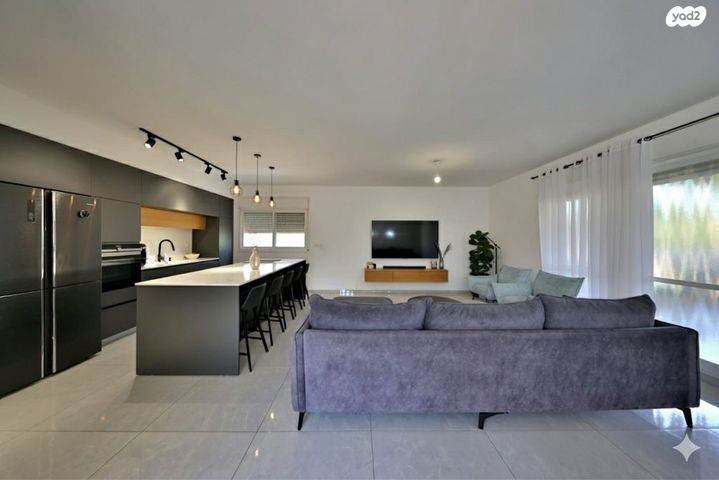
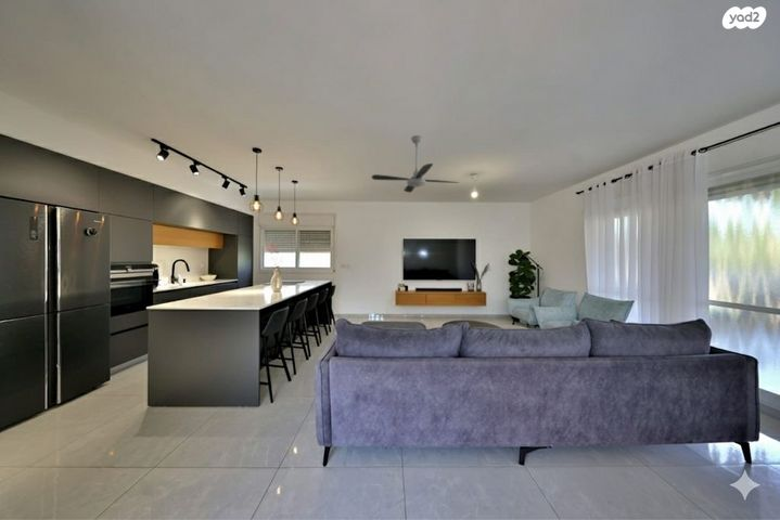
+ ceiling fan [371,134,461,194]
